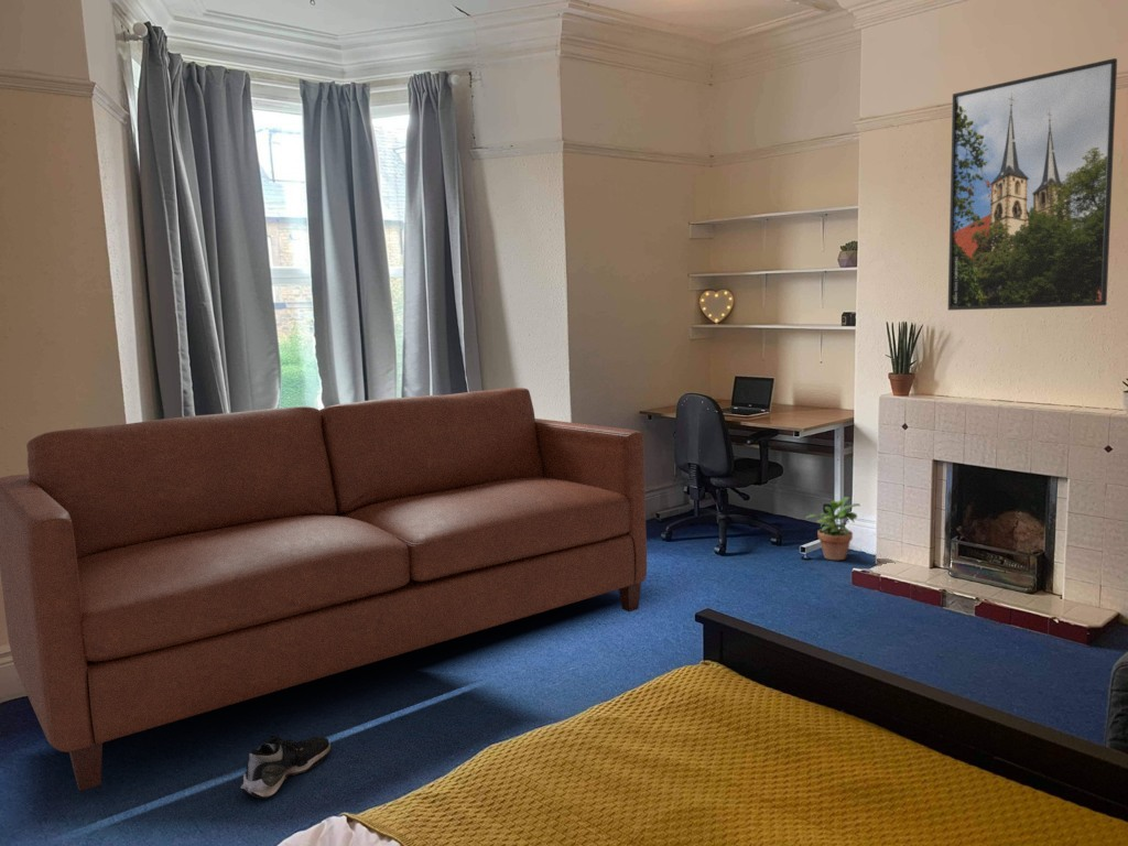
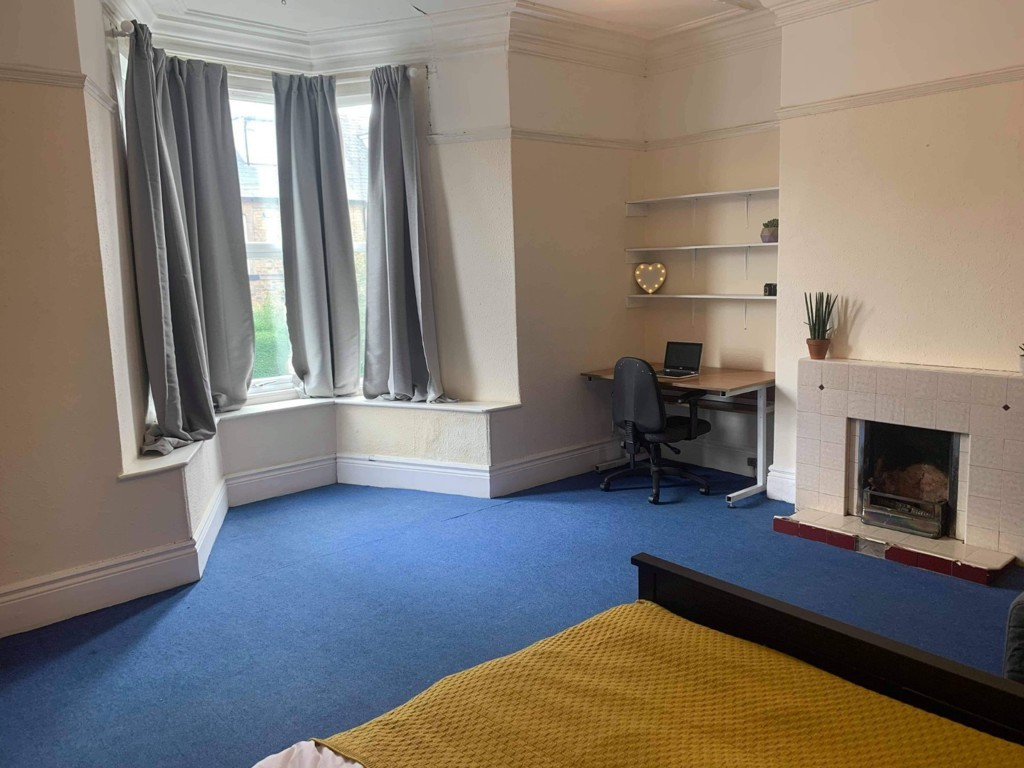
- sofa [0,387,648,792]
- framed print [947,57,1118,312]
- potted plant [805,496,861,561]
- shoe [240,735,332,799]
